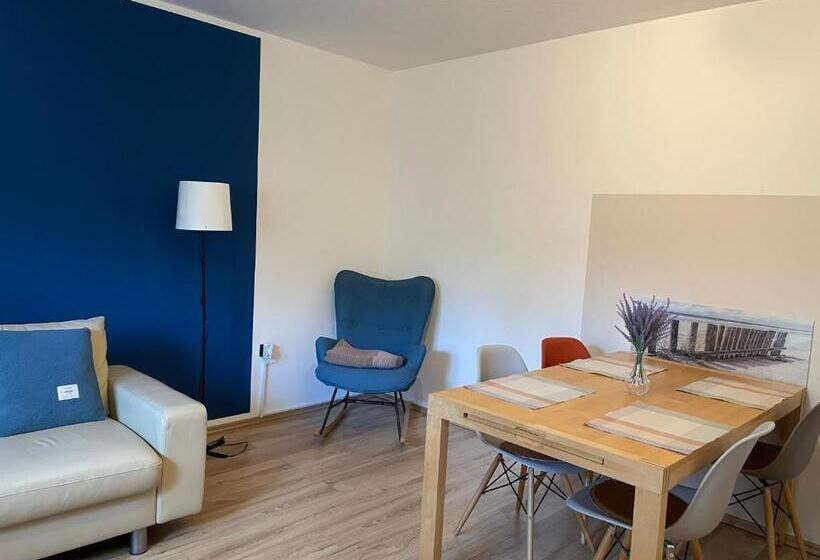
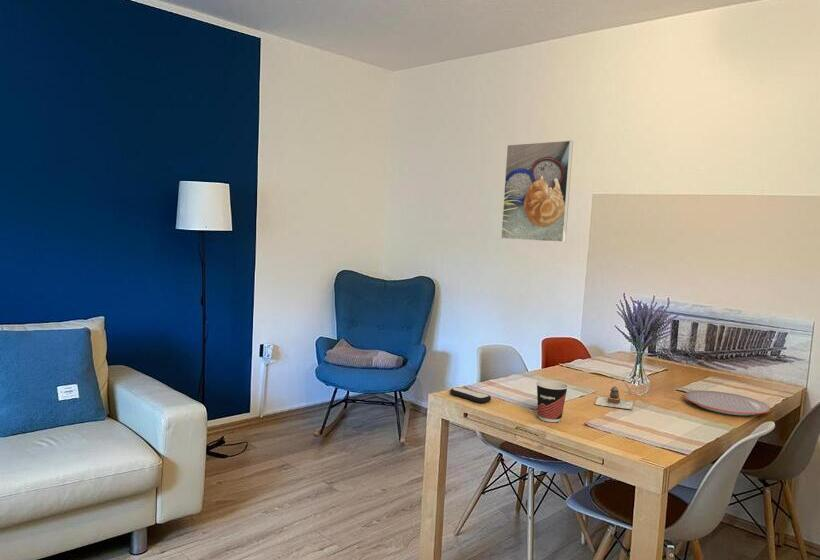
+ cup [535,380,569,423]
+ teapot [594,385,634,410]
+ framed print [500,139,574,243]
+ plate [683,390,771,416]
+ remote control [449,386,492,404]
